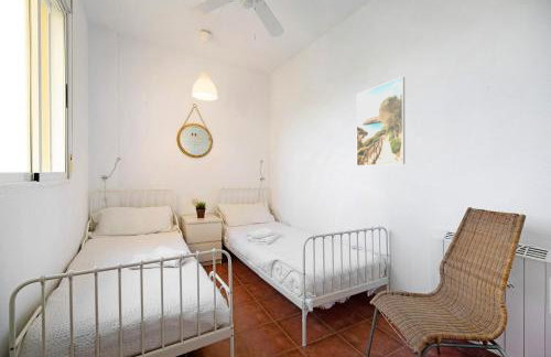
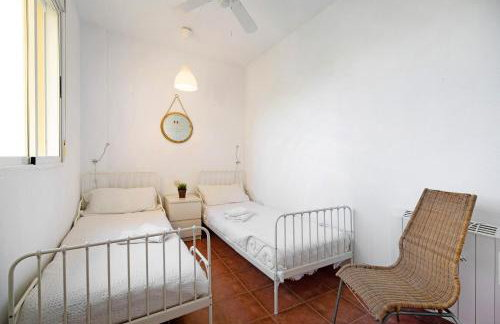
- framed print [355,76,406,167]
